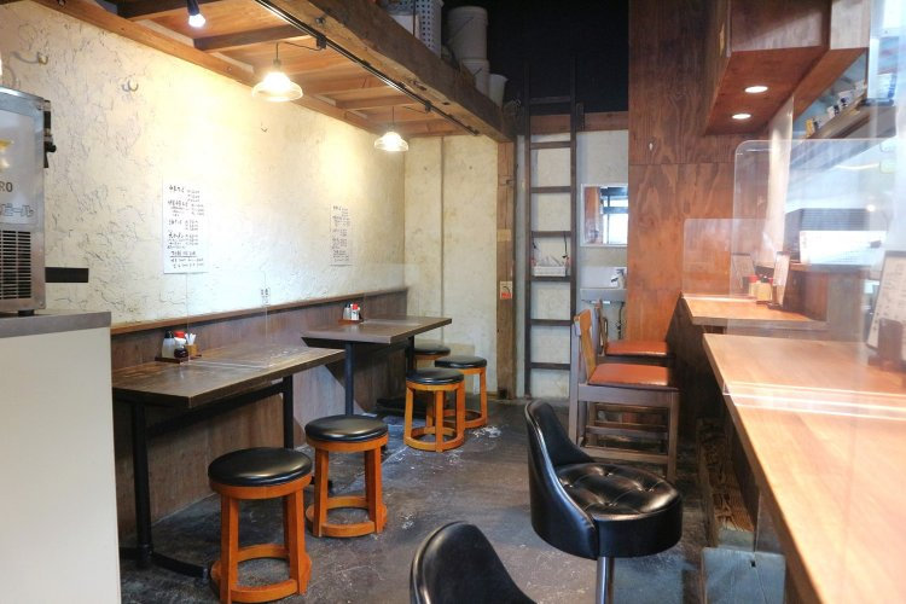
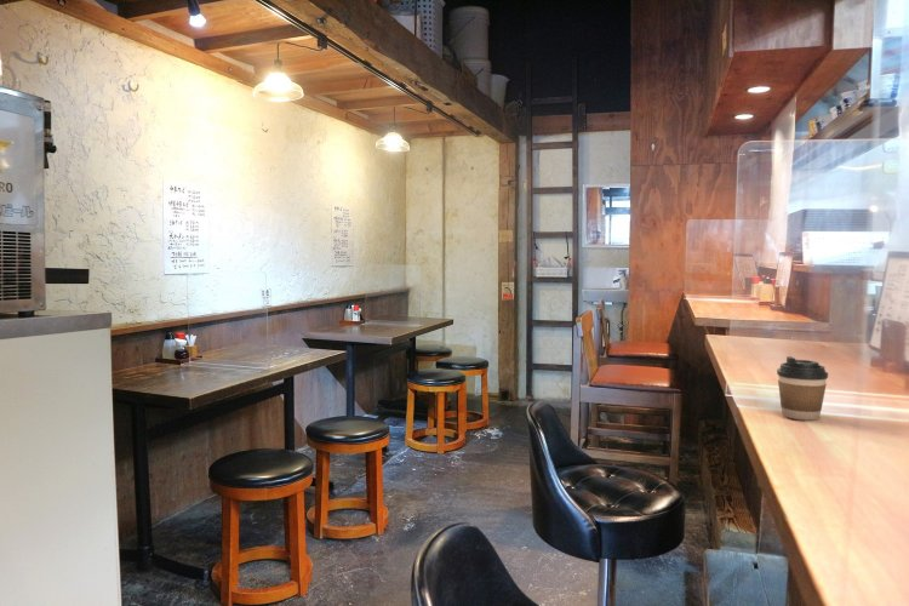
+ coffee cup [776,355,829,422]
